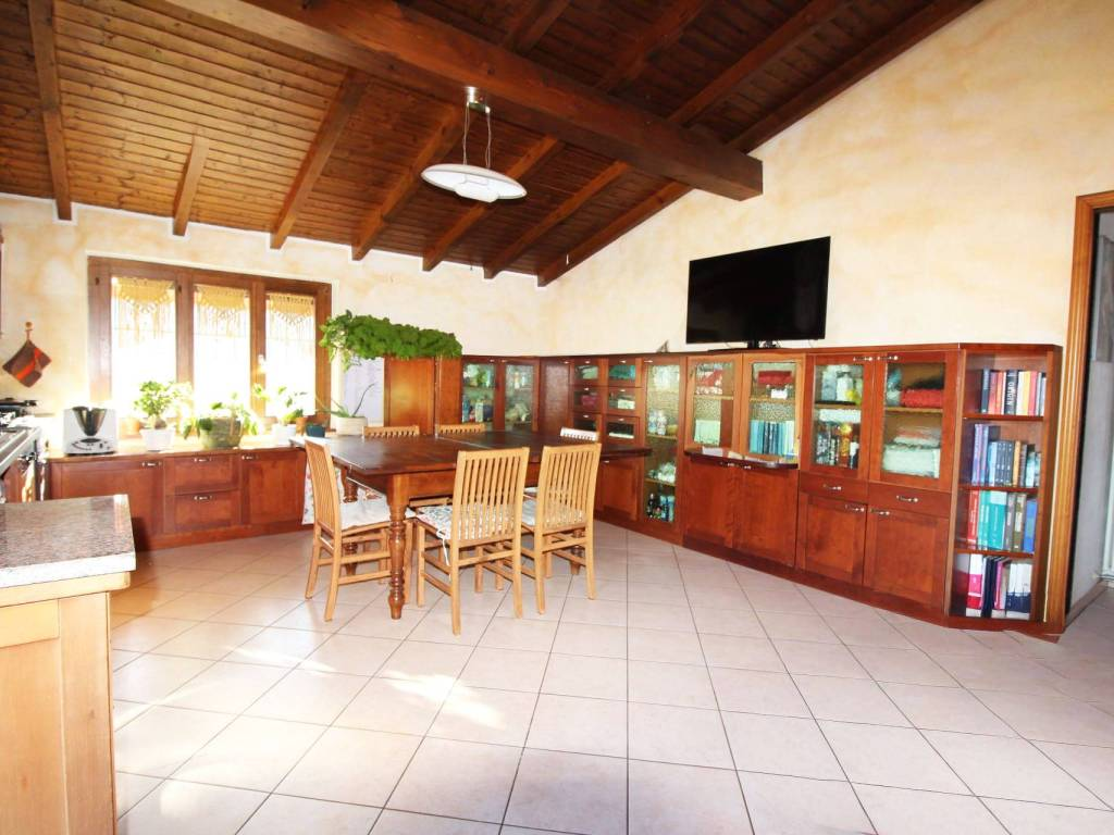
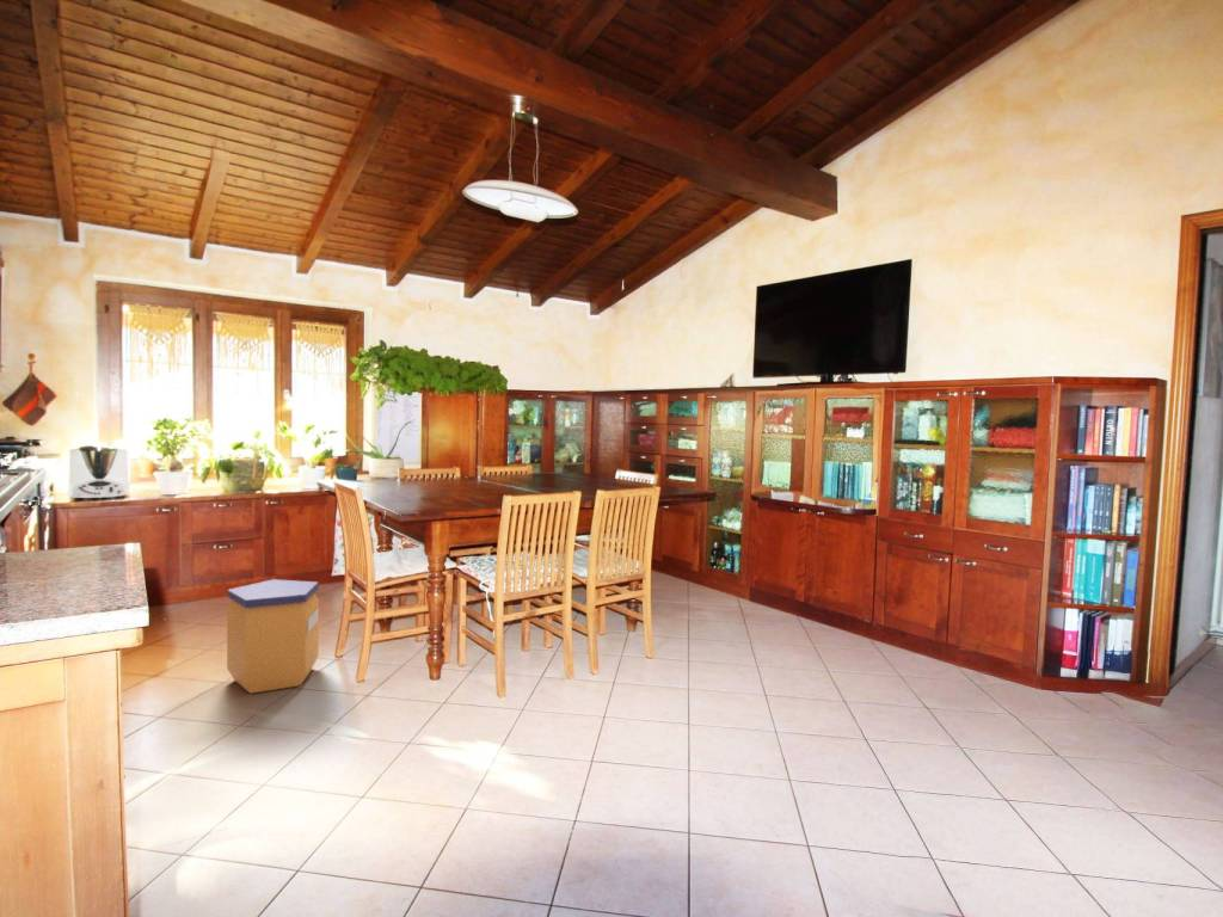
+ trash can [226,578,320,695]
